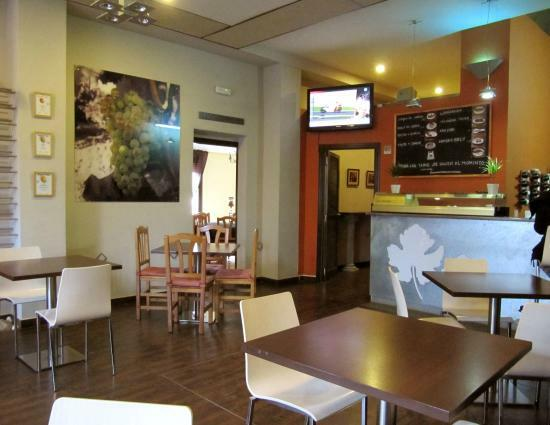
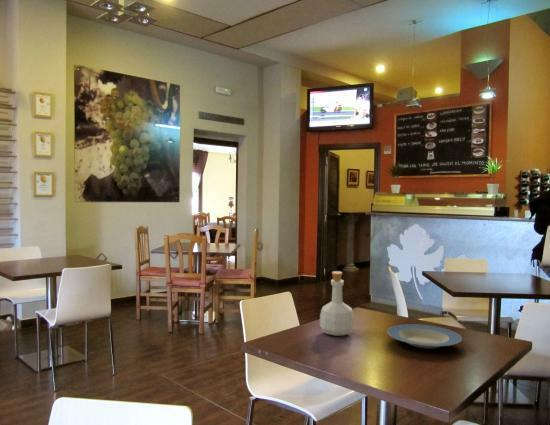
+ bottle [319,270,355,336]
+ plate [387,323,463,349]
